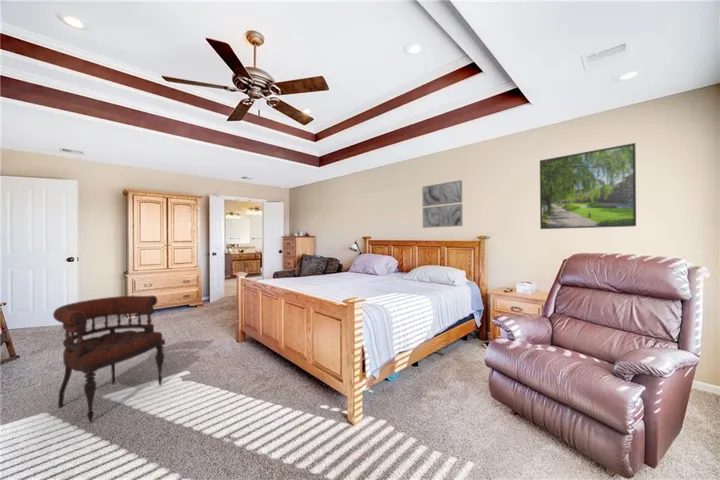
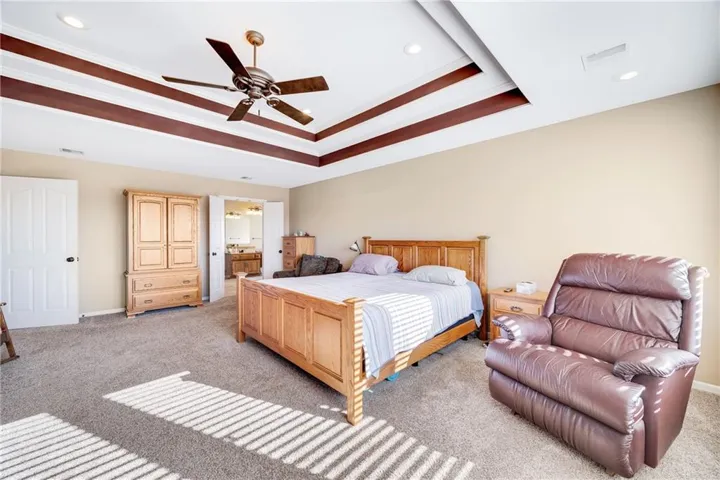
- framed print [539,142,637,230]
- wall art [421,179,463,229]
- armchair [52,294,166,423]
